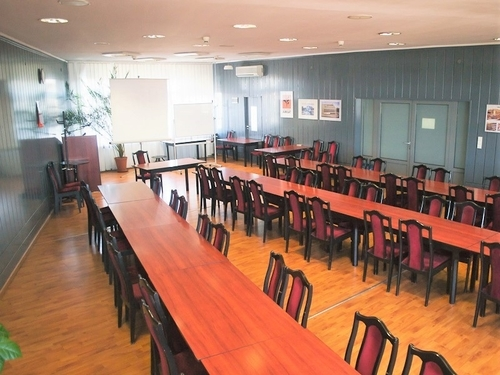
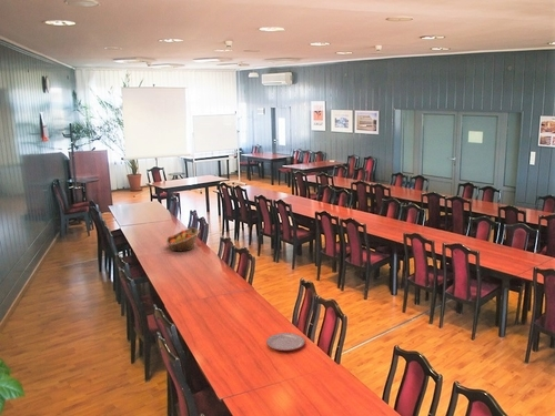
+ plate [265,332,306,352]
+ fruit basket [165,227,201,252]
